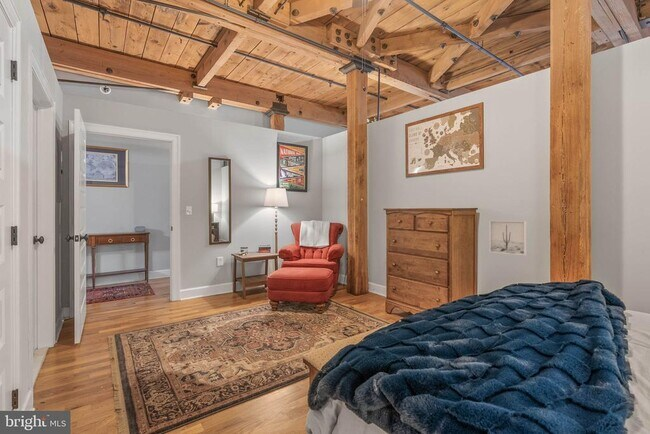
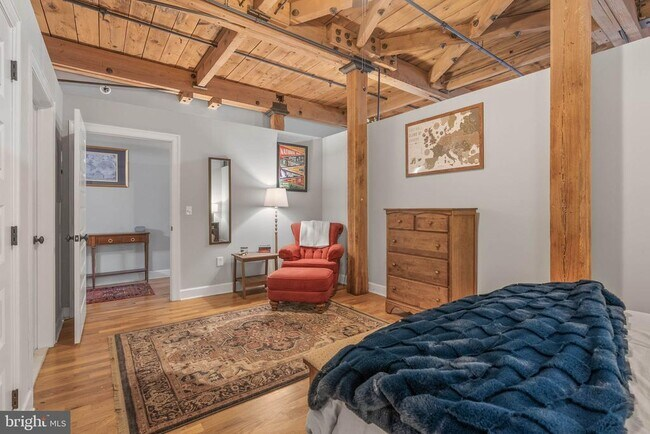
- wall art [489,220,527,256]
